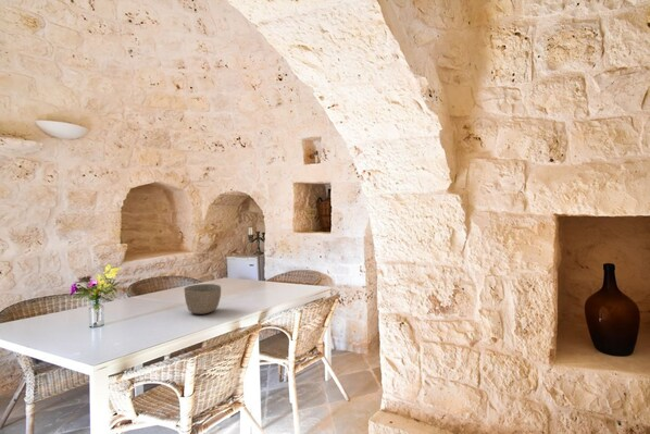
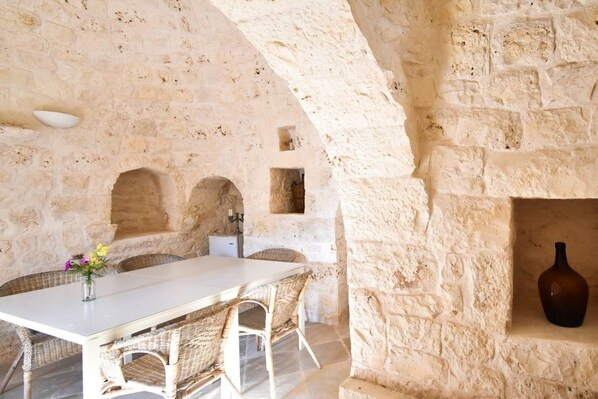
- bowl [183,283,222,315]
